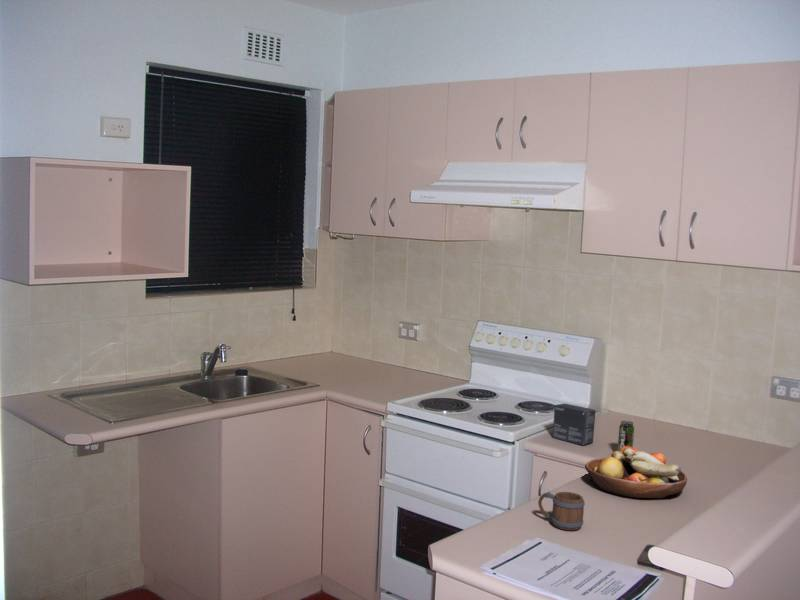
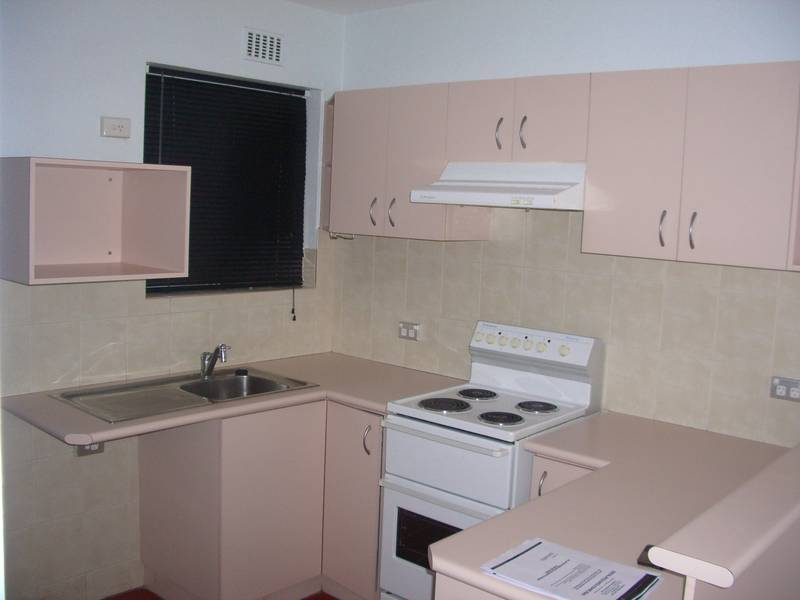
- mug [537,491,586,531]
- small box [551,402,597,446]
- beverage can [617,420,635,451]
- fruit bowl [584,446,688,499]
